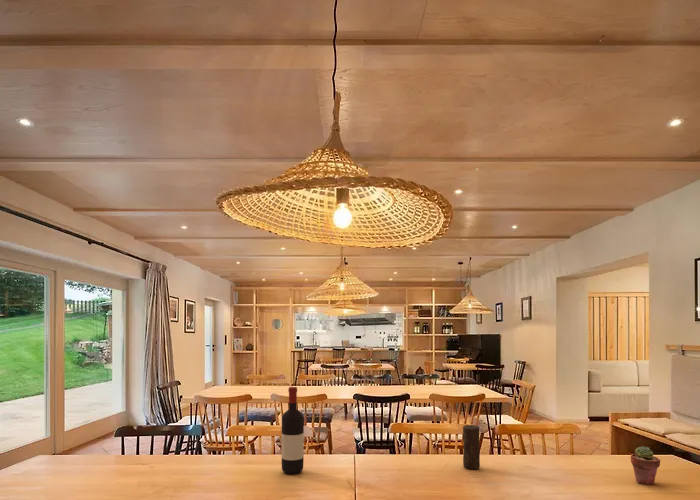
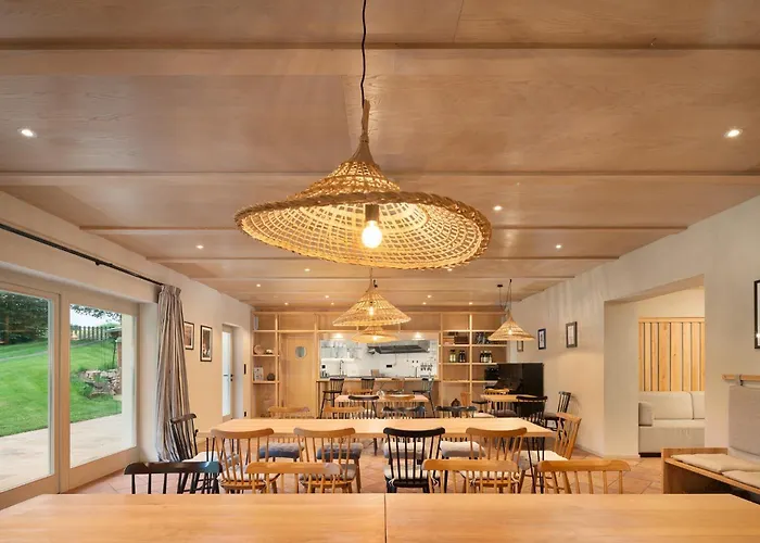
- candle [462,424,481,470]
- potted succulent [630,445,661,486]
- wine bottle [281,386,305,475]
